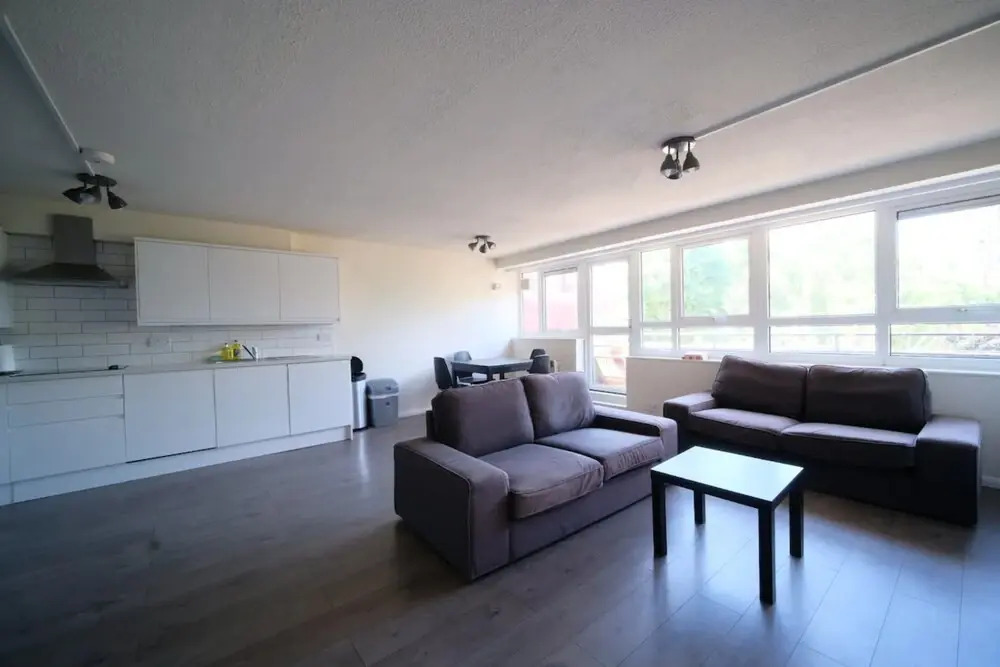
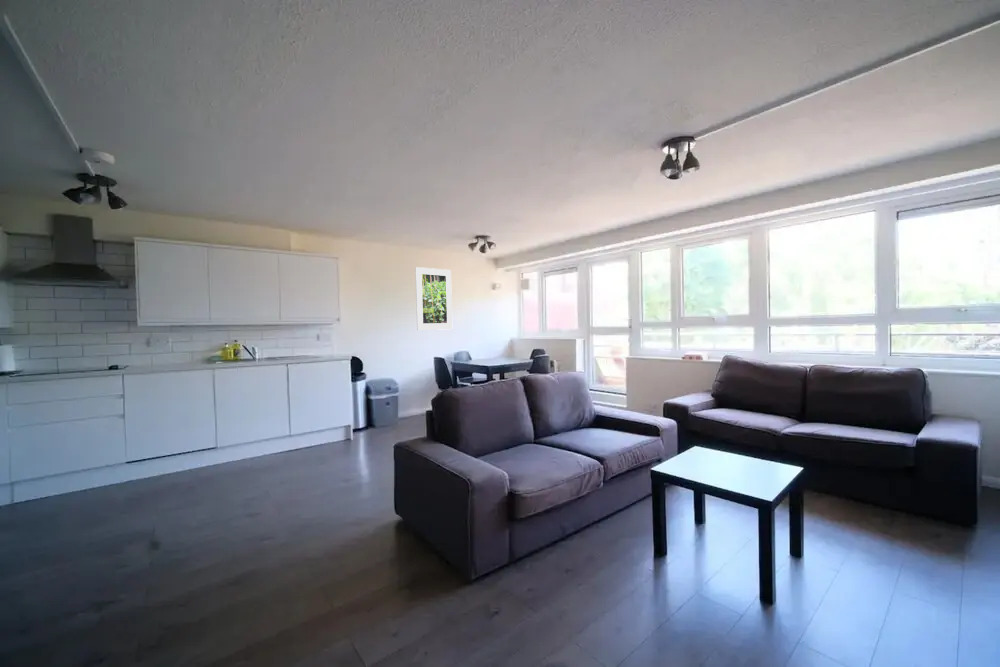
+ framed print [414,266,453,331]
